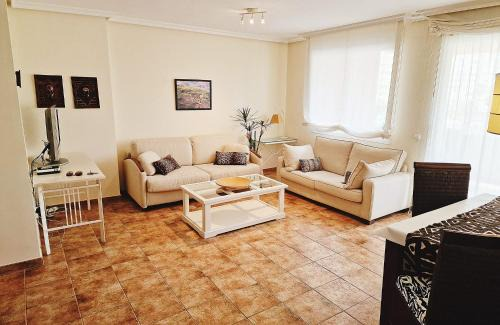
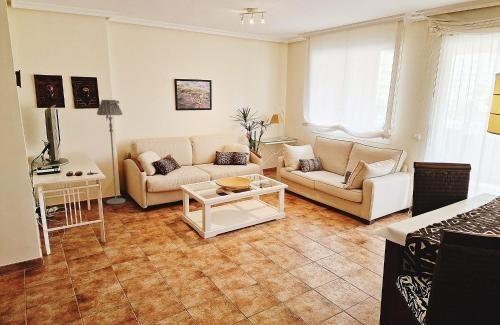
+ floor lamp [96,99,126,205]
